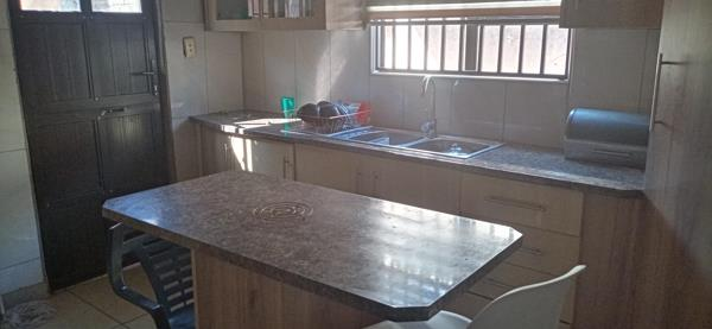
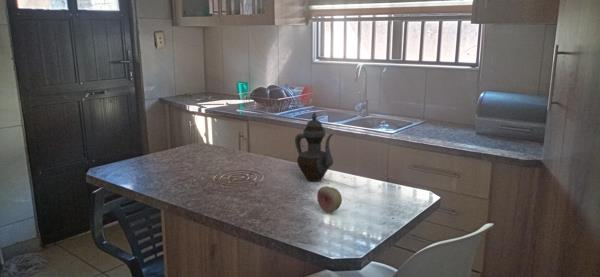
+ teapot [294,111,334,182]
+ fruit [316,185,343,214]
